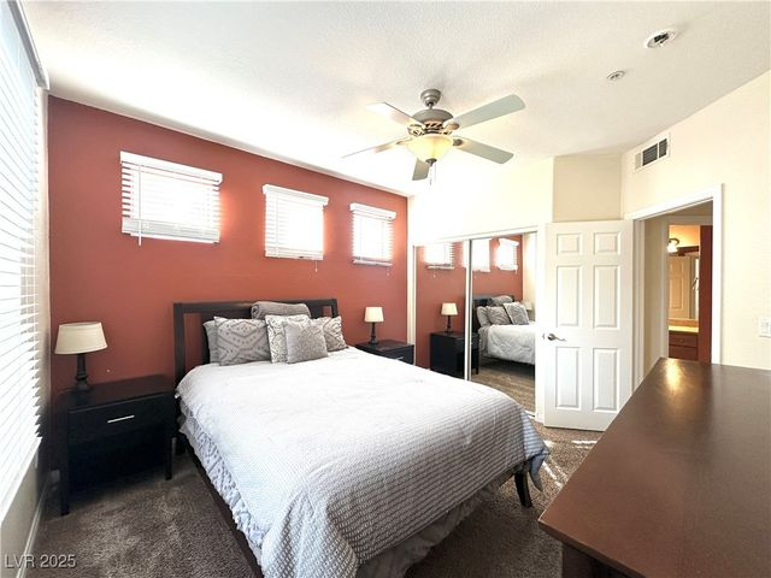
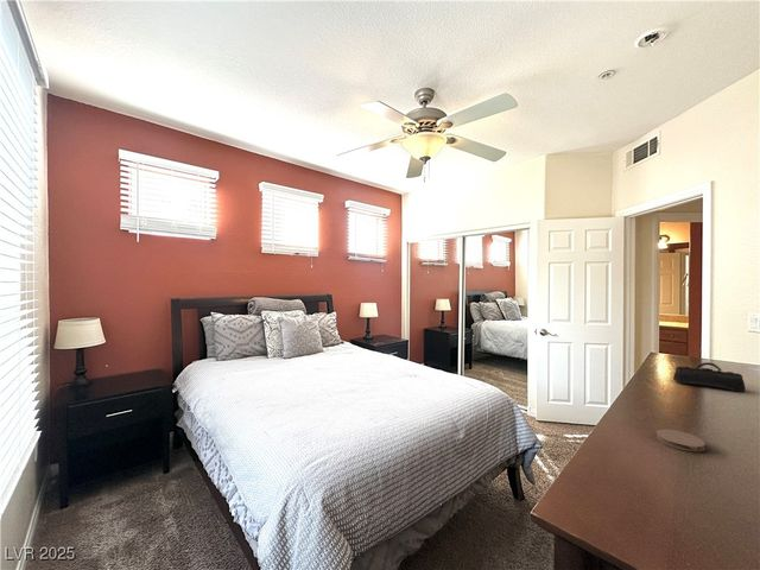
+ pencil case [672,361,747,393]
+ coaster [656,429,707,452]
